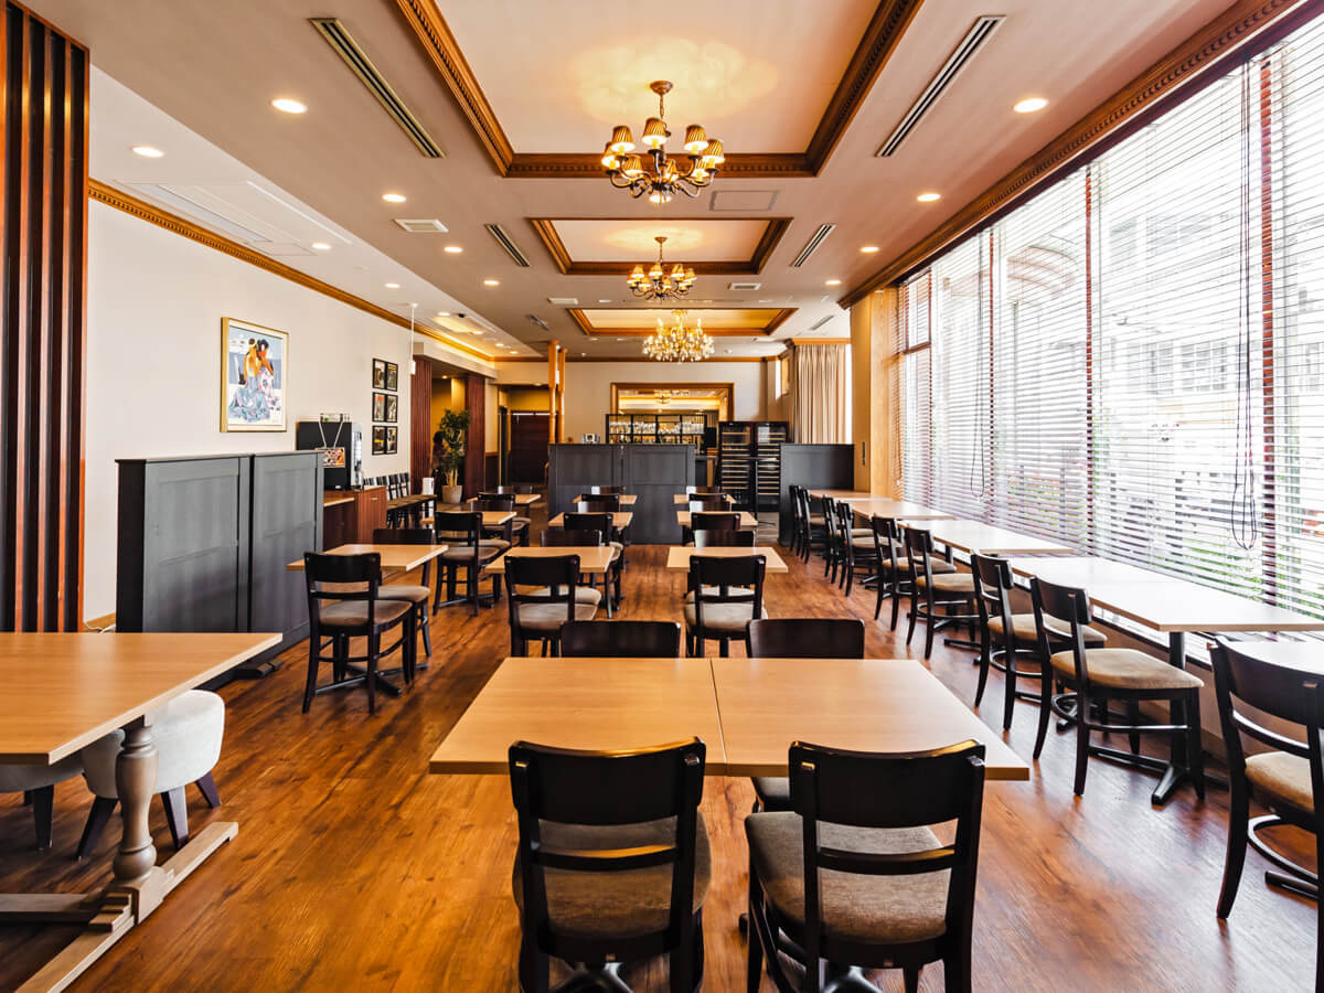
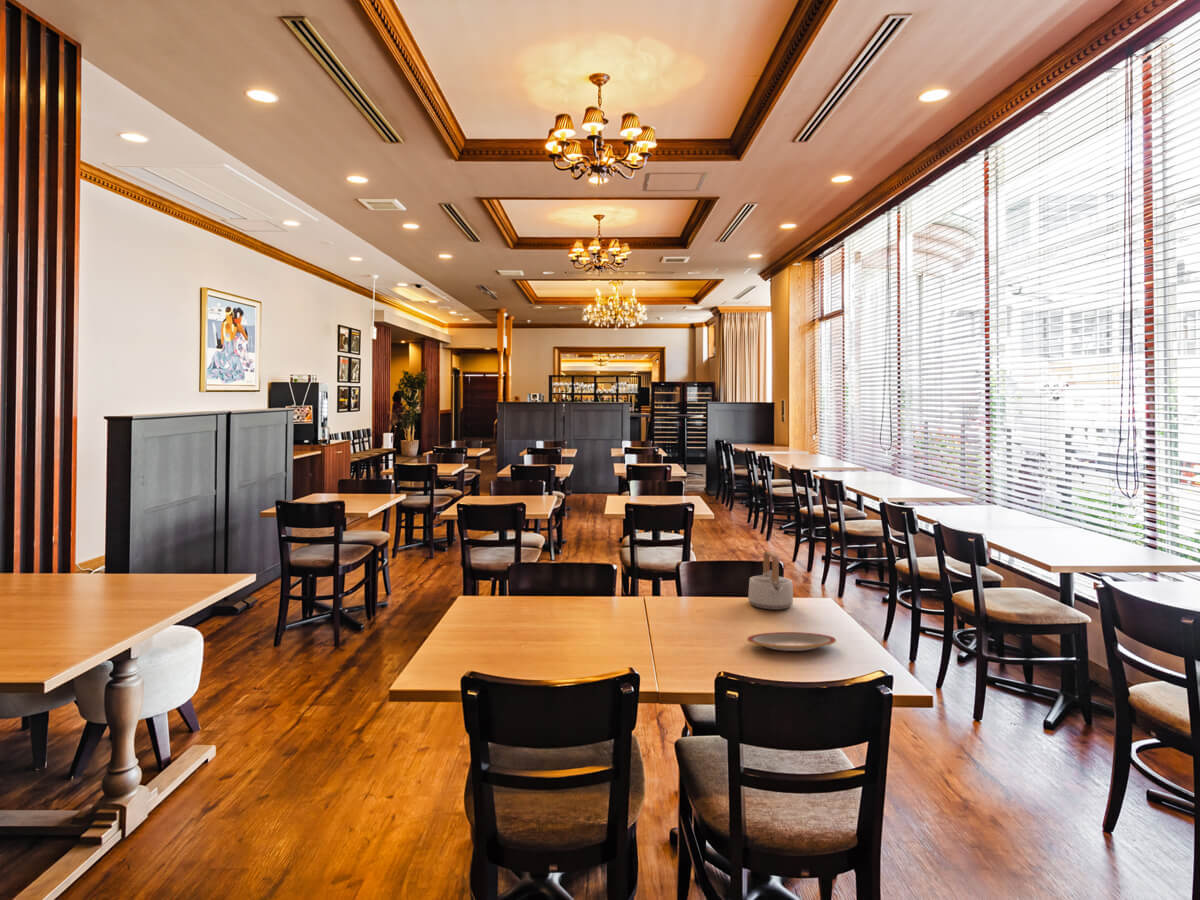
+ teapot [747,550,794,611]
+ plate [746,631,837,652]
